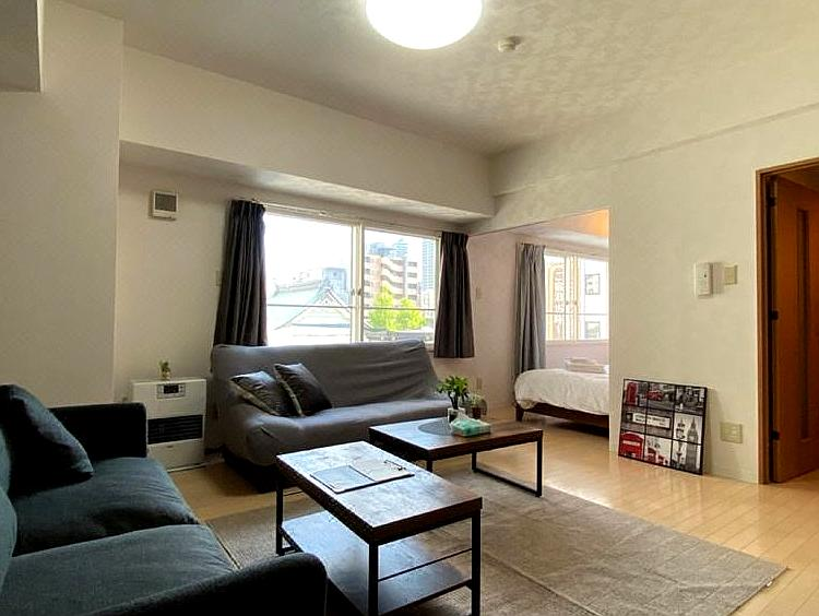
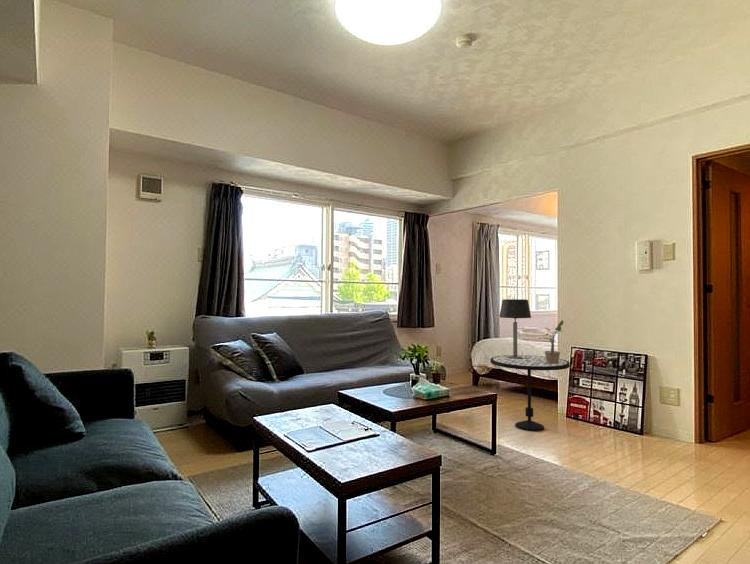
+ potted plant [538,319,565,364]
+ side table [489,354,571,432]
+ table lamp [499,298,532,359]
